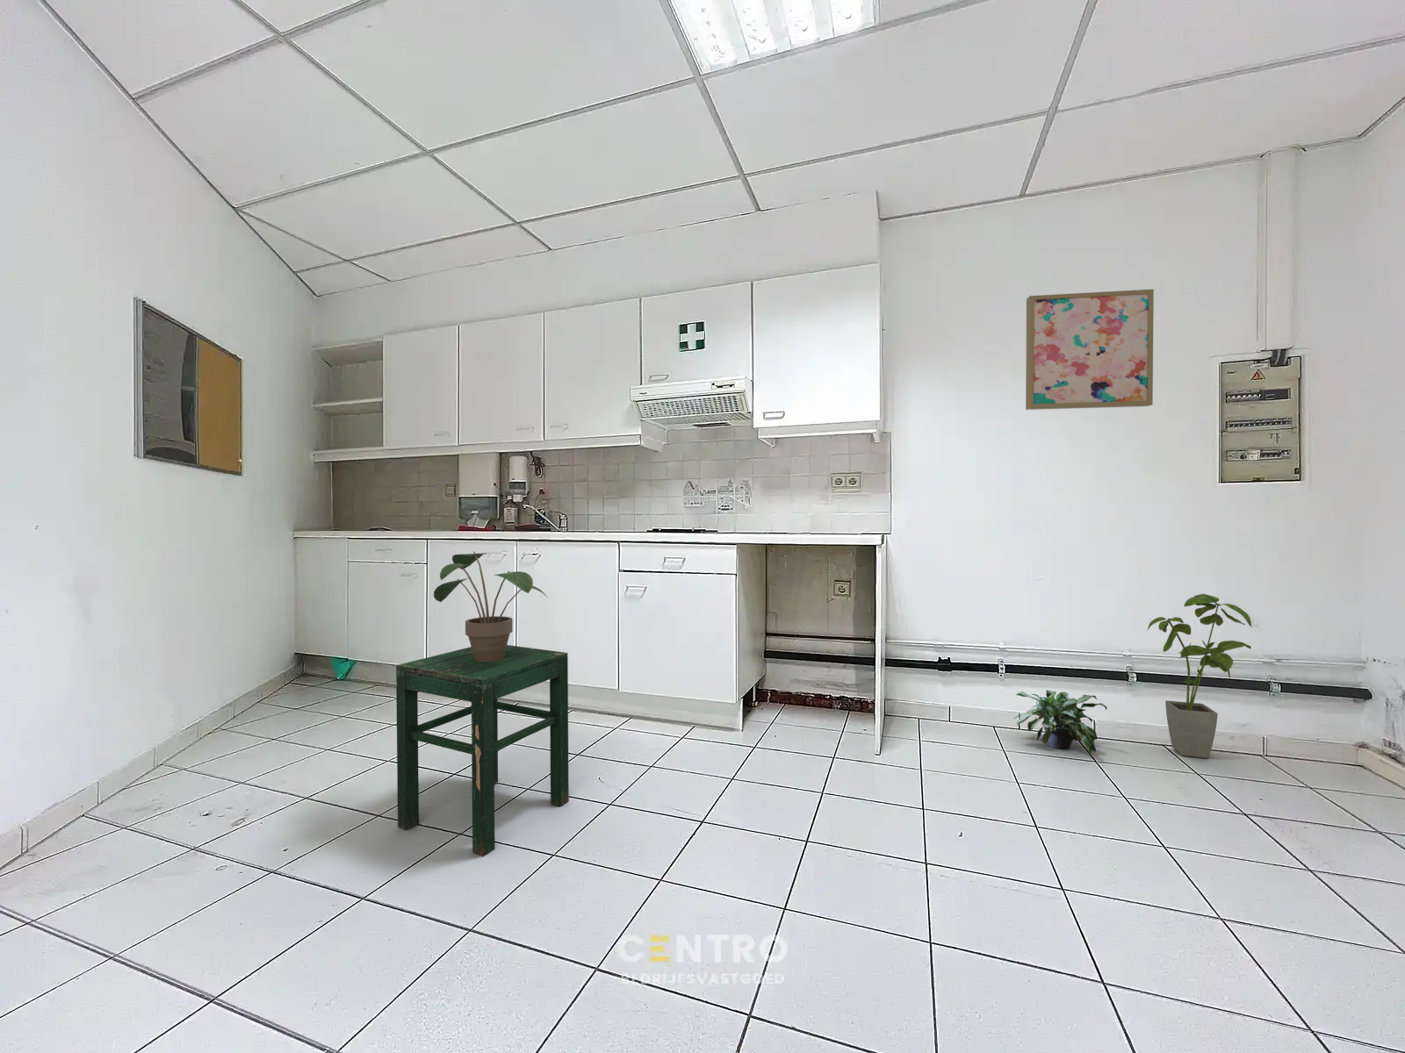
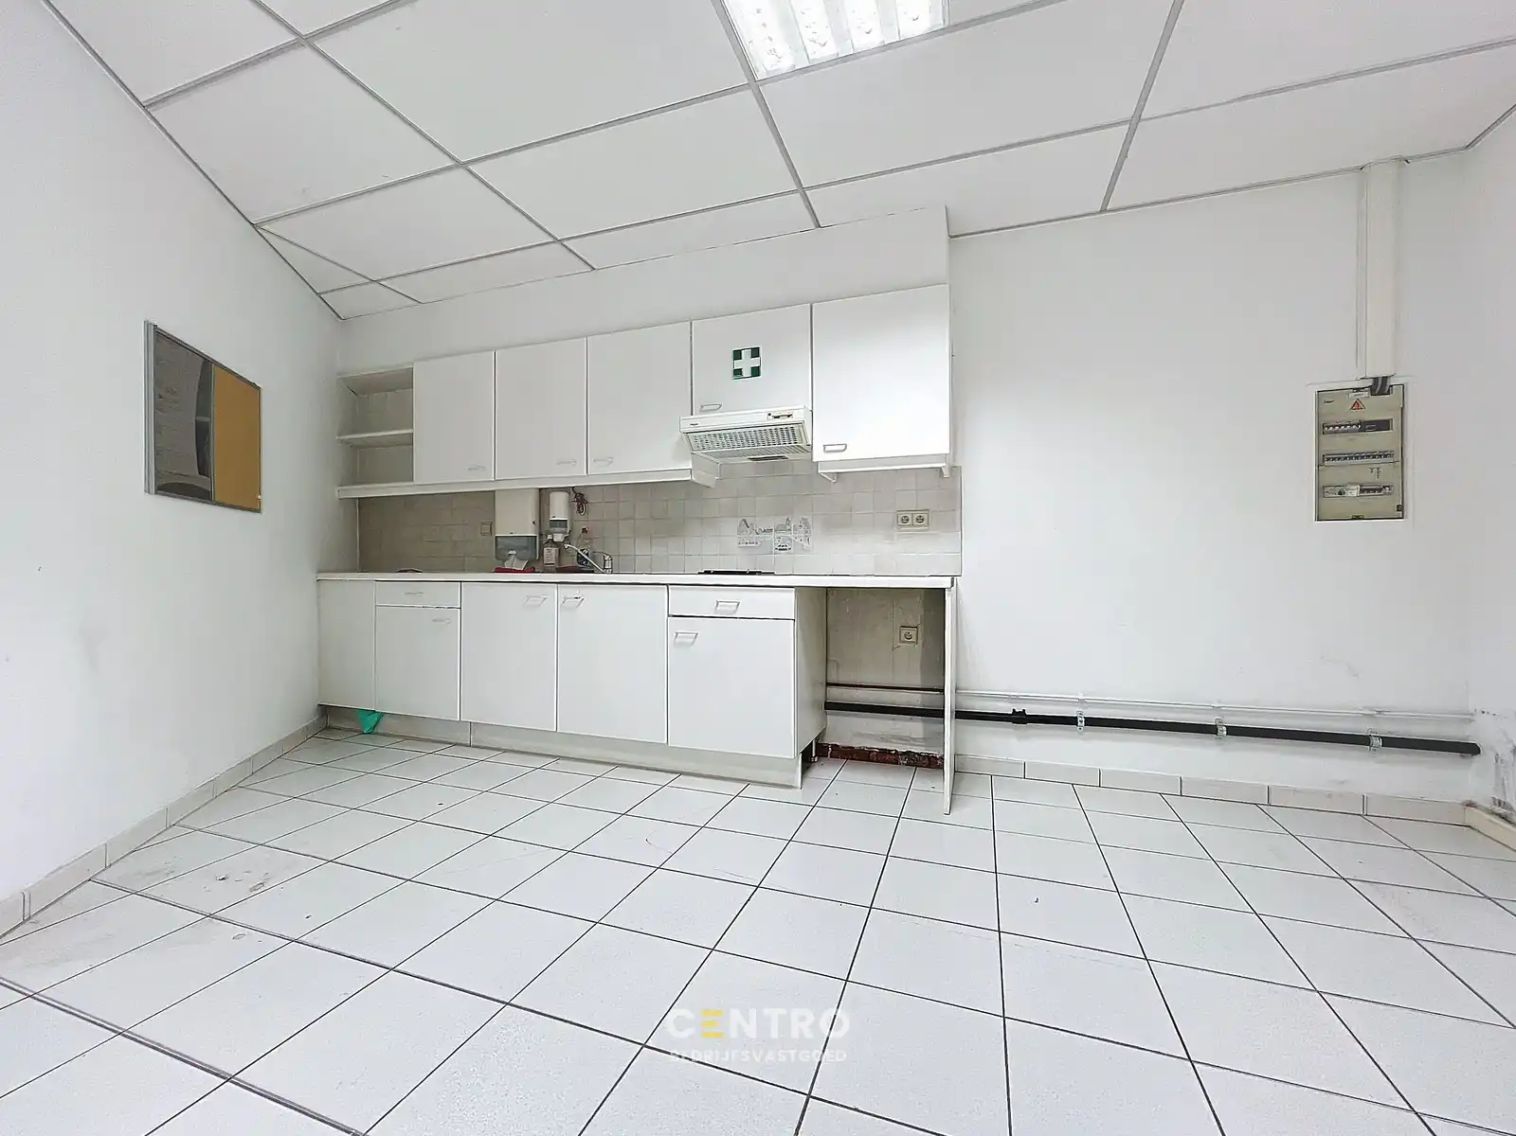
- potted plant [1013,689,1109,755]
- stool [395,644,570,857]
- wall art [1024,289,1155,410]
- house plant [1147,593,1253,759]
- potted plant [433,551,549,661]
